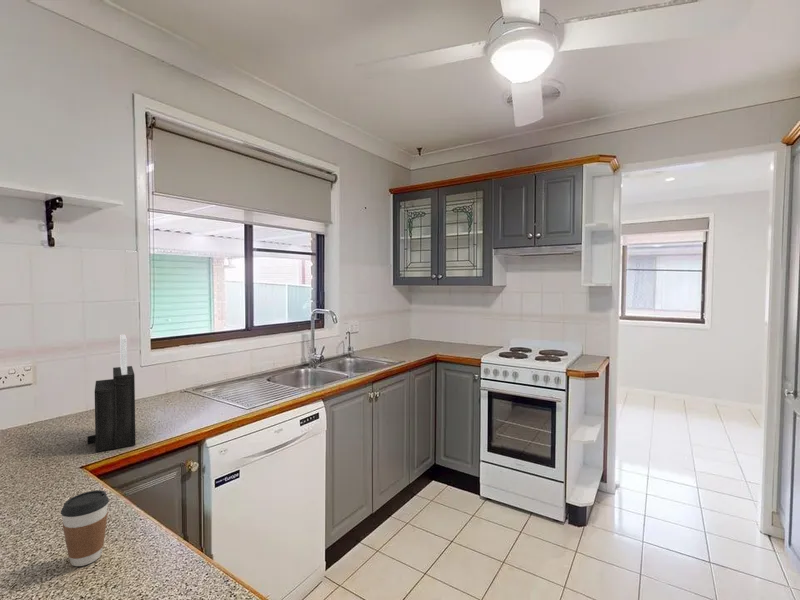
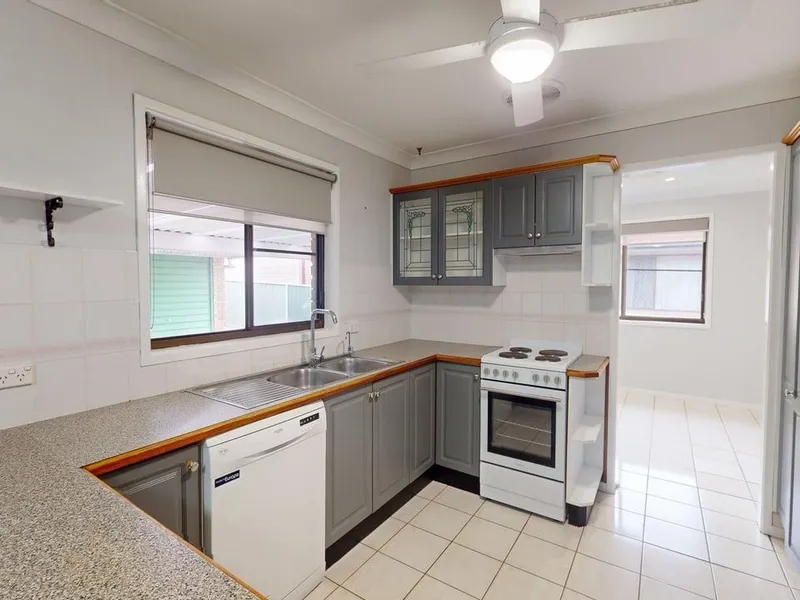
- coffee cup [60,489,110,567]
- knife block [87,333,137,453]
